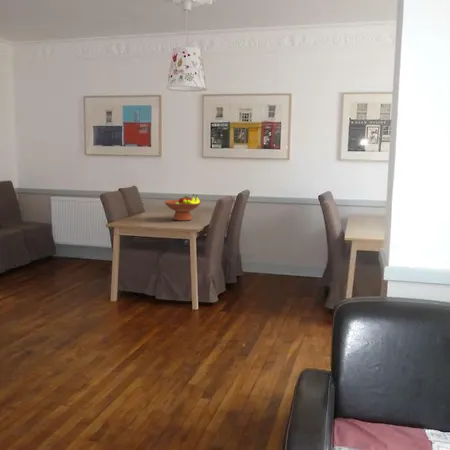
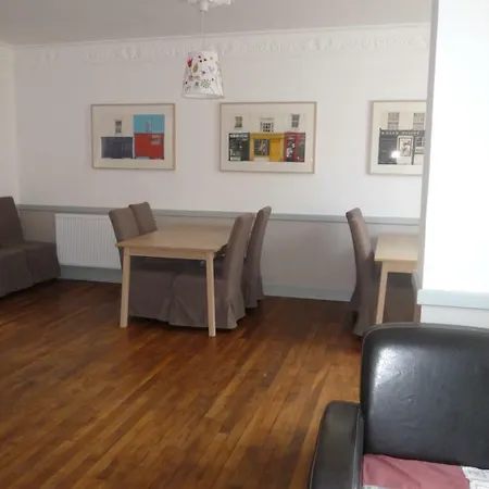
- fruit bowl [163,193,202,222]
